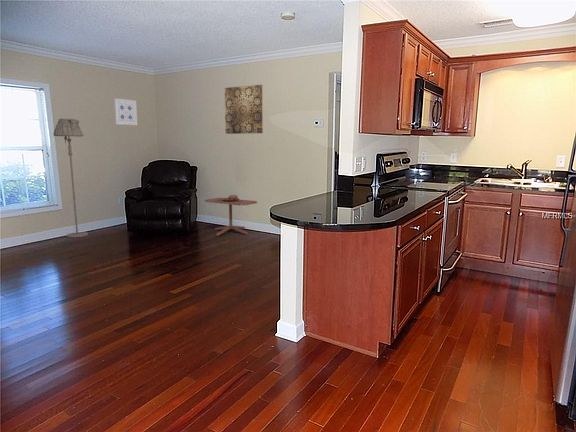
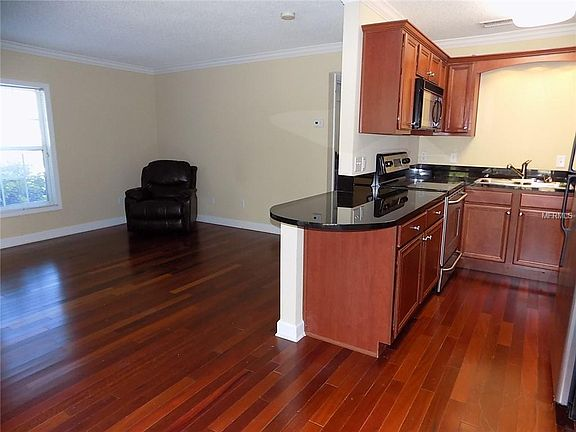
- side table [204,194,258,237]
- floor lamp [52,118,89,239]
- wall art [224,84,264,135]
- wall art [113,97,138,126]
